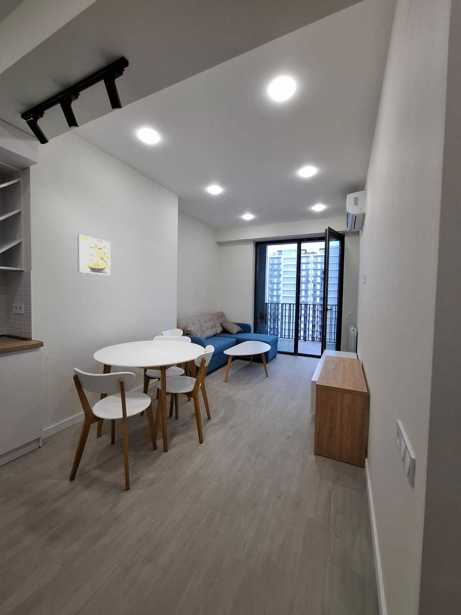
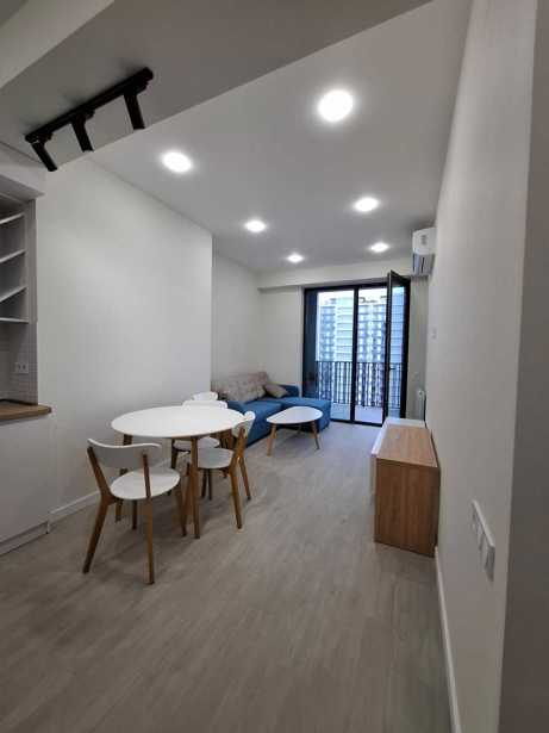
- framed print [77,233,111,276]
